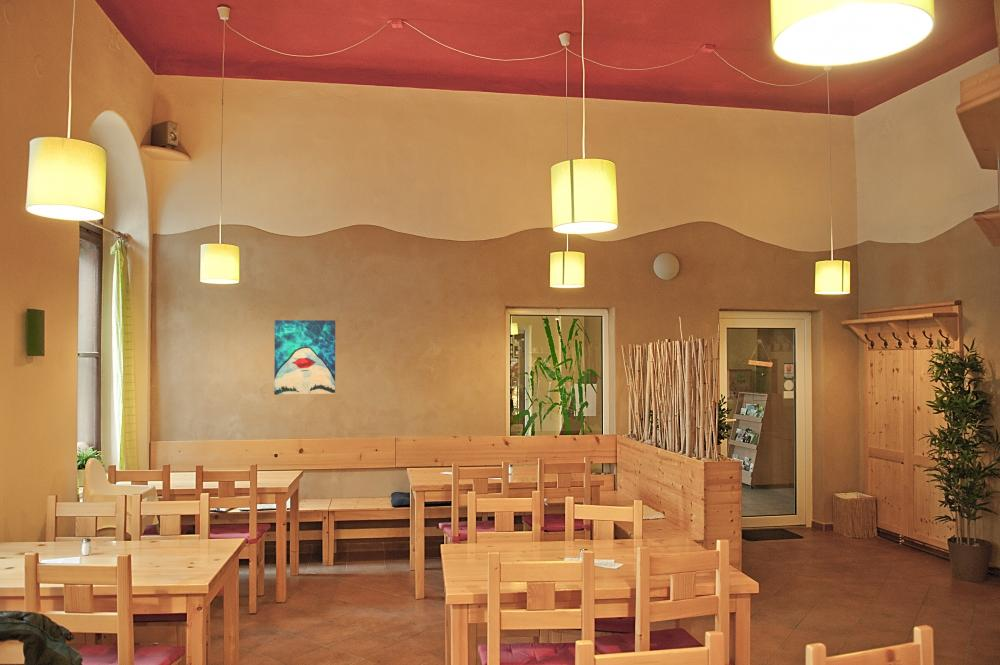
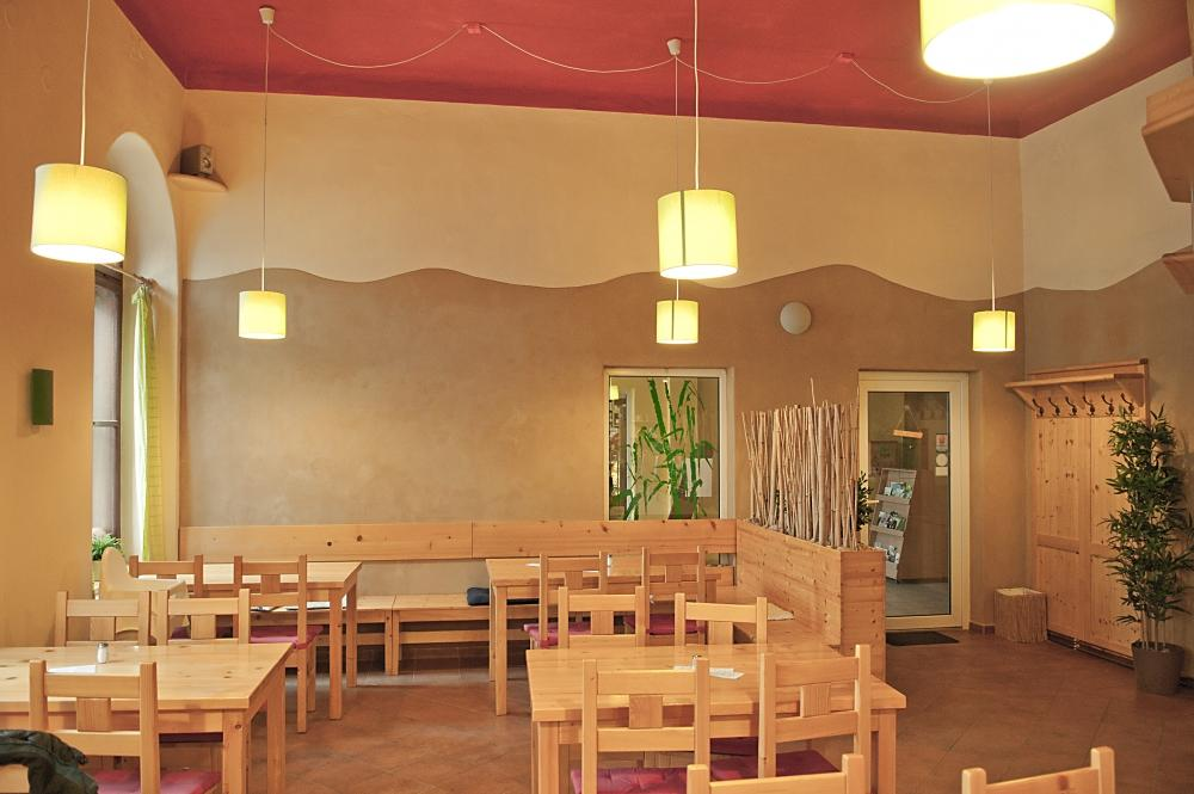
- wall art [273,319,336,396]
